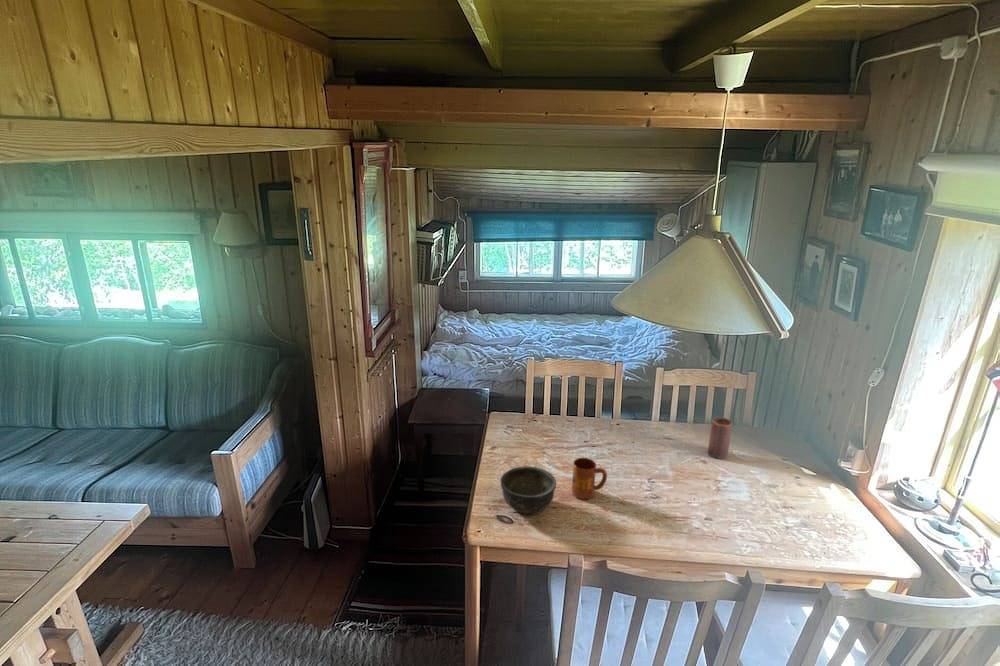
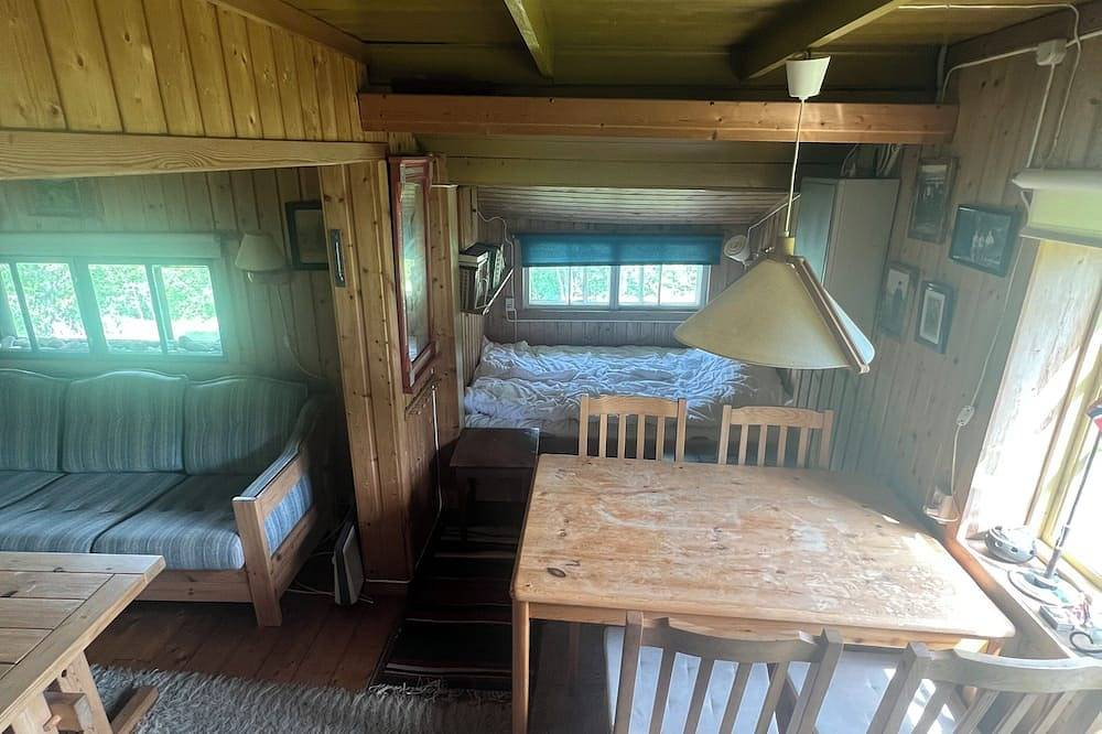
- candle [707,416,733,460]
- ceramic bowl [500,465,557,516]
- mug [571,457,608,500]
